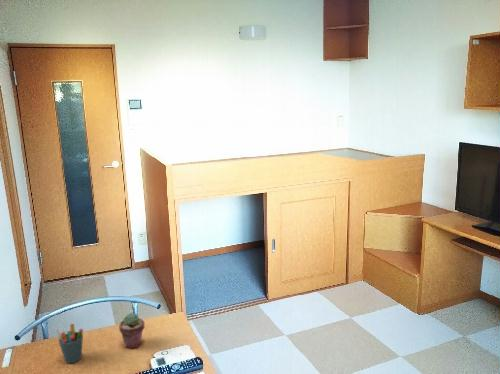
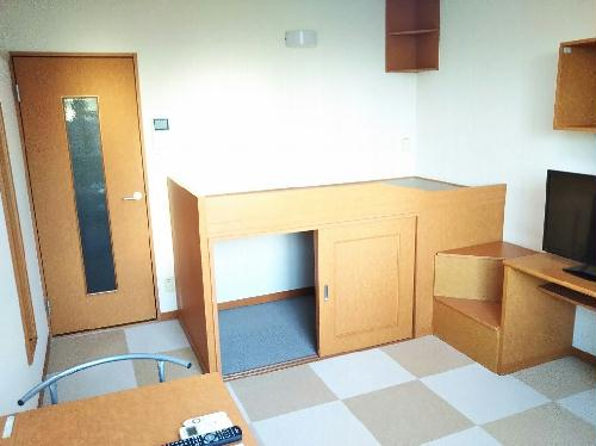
- potted succulent [118,312,146,349]
- pen holder [55,323,84,364]
